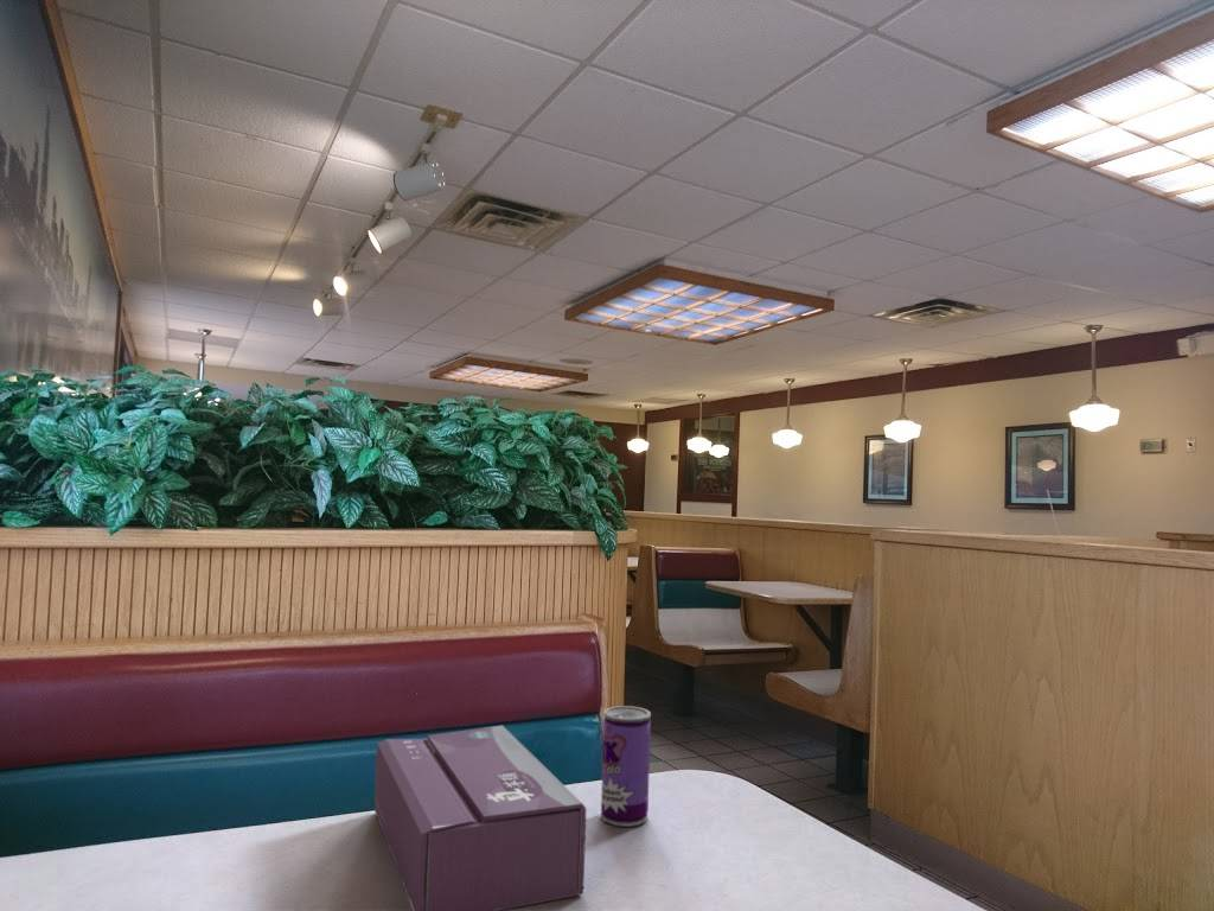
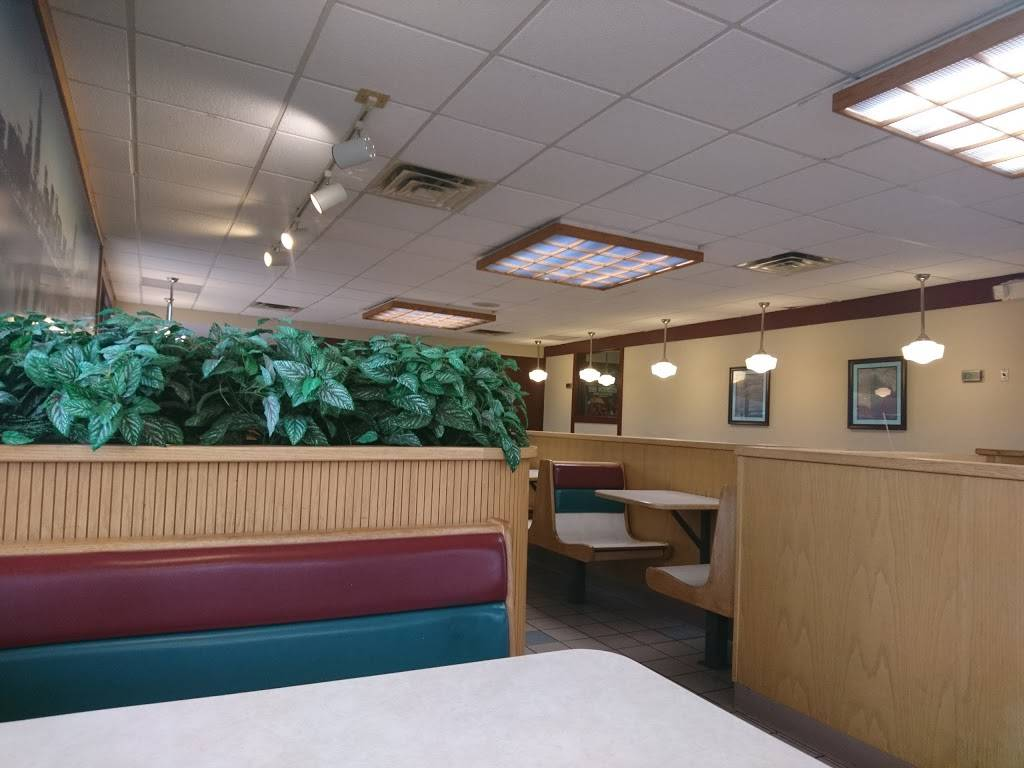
- tissue box [373,725,587,911]
- beverage can [600,705,652,828]
